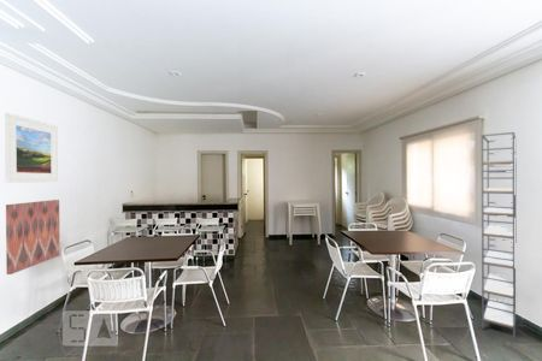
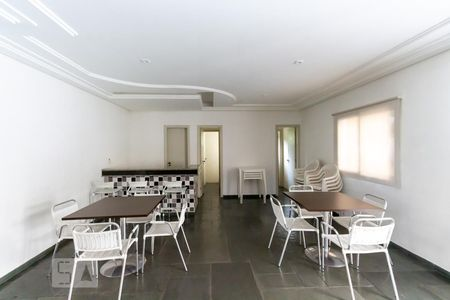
- wall art [5,199,61,276]
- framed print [4,112,59,184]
- shelving unit [481,131,517,339]
